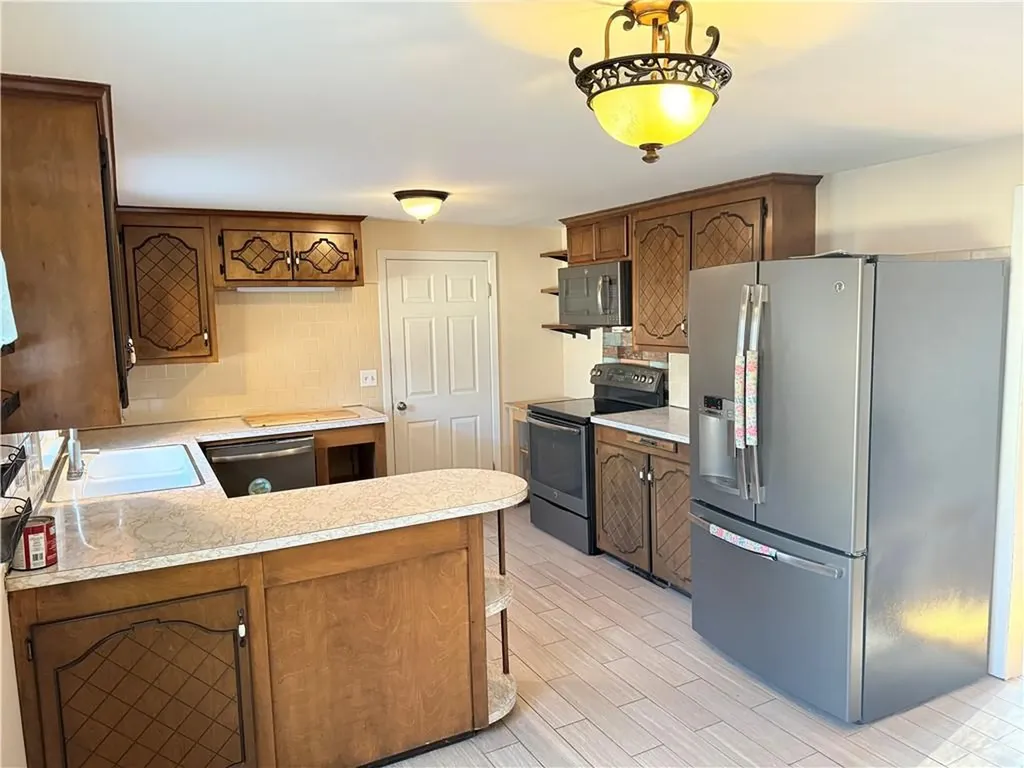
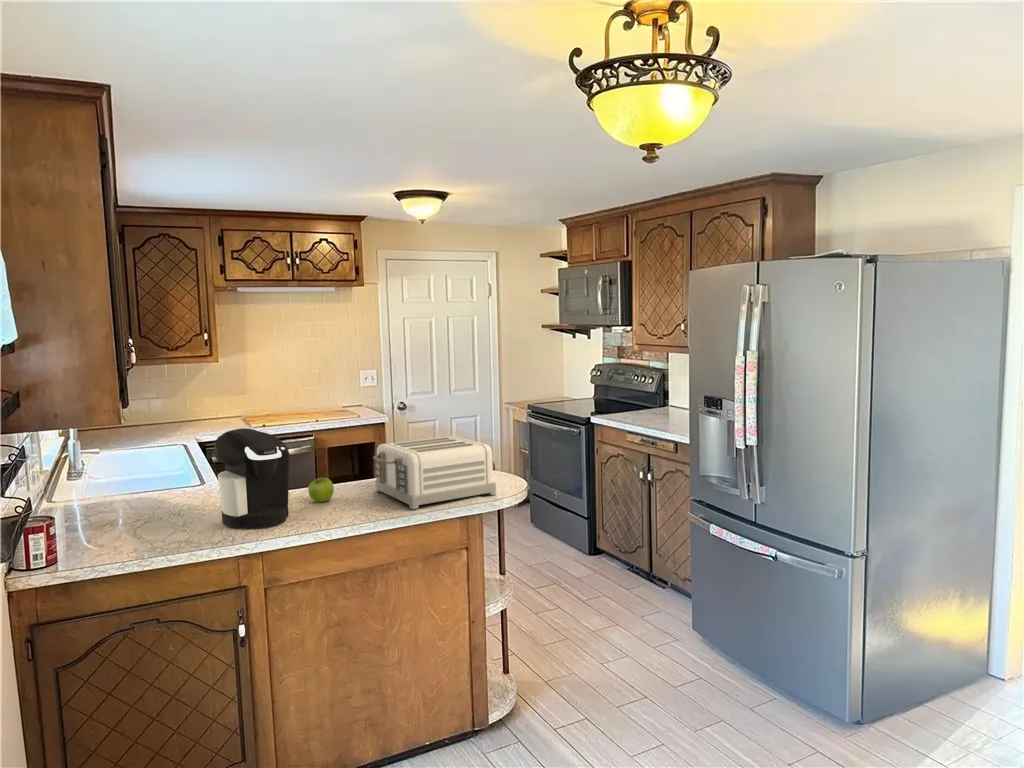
+ fruit [307,476,335,503]
+ toaster [372,435,497,510]
+ coffee maker [214,427,290,529]
